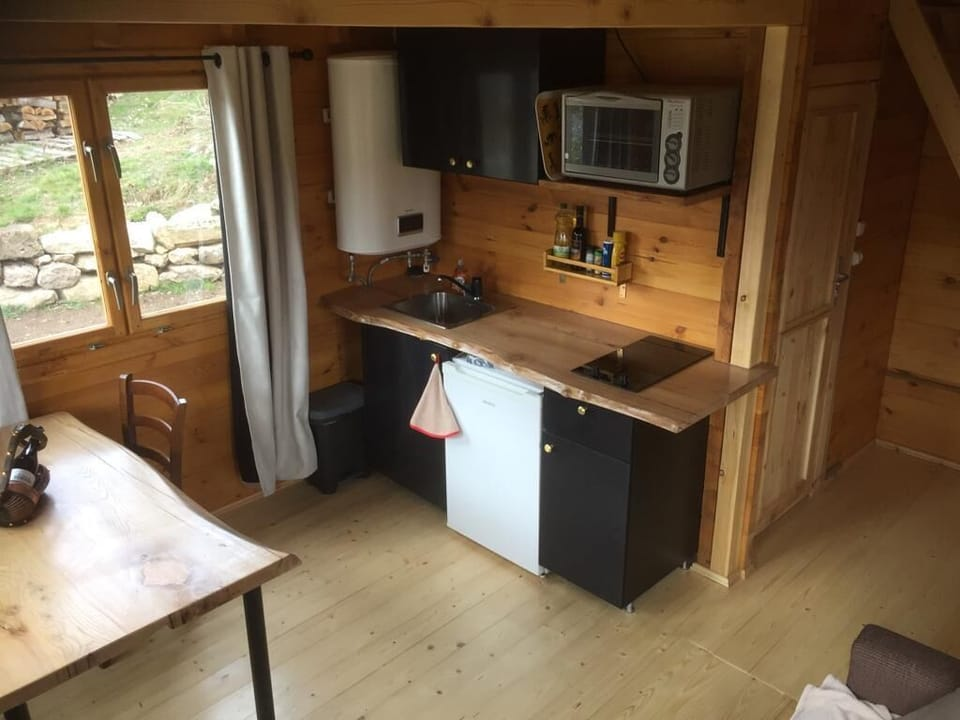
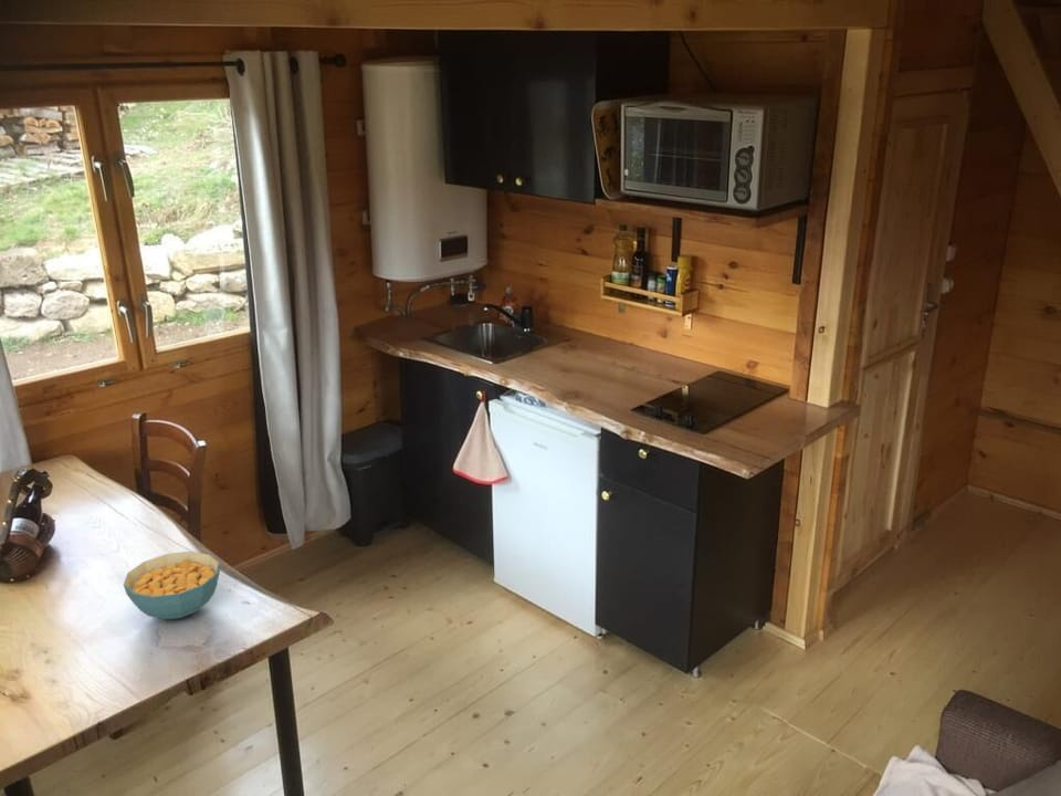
+ cereal bowl [123,551,221,620]
